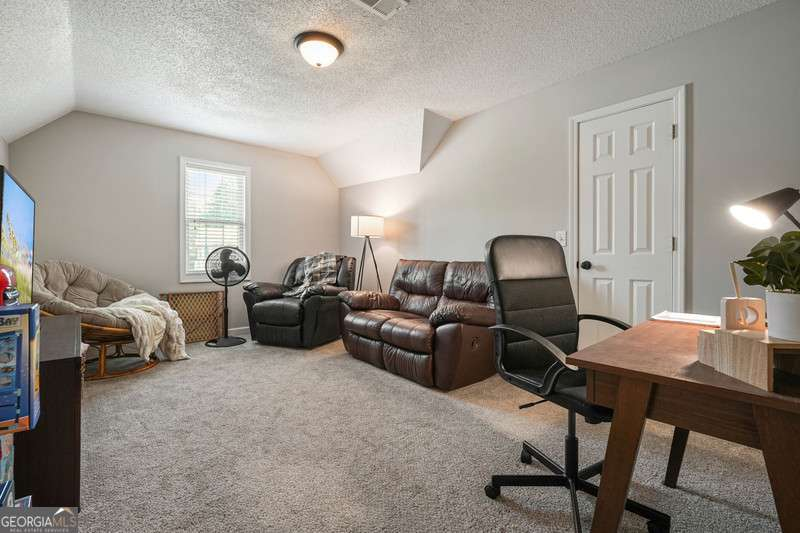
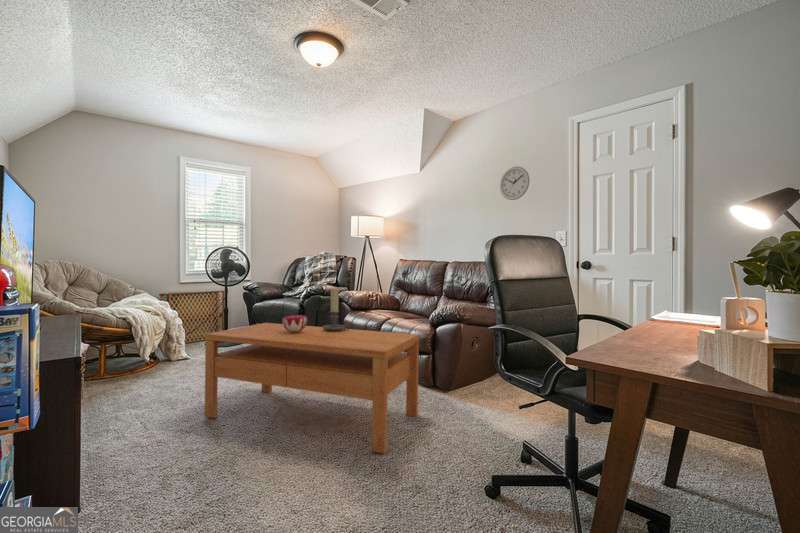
+ decorative bowl [282,314,308,332]
+ coffee table [204,322,420,455]
+ wall clock [499,166,531,201]
+ candle holder [322,288,351,331]
